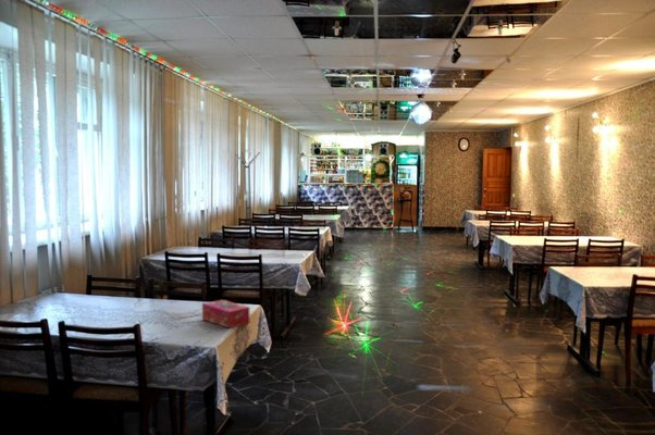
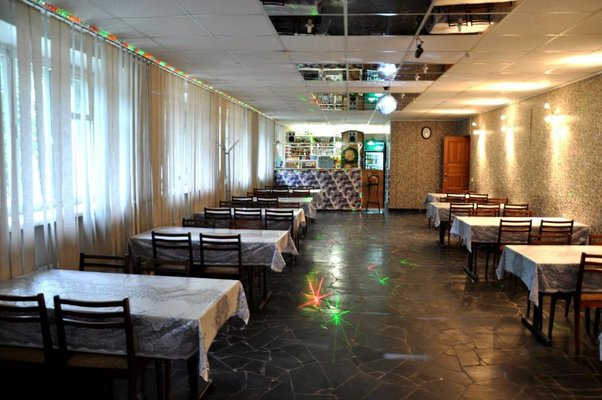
- tissue box [201,299,251,330]
